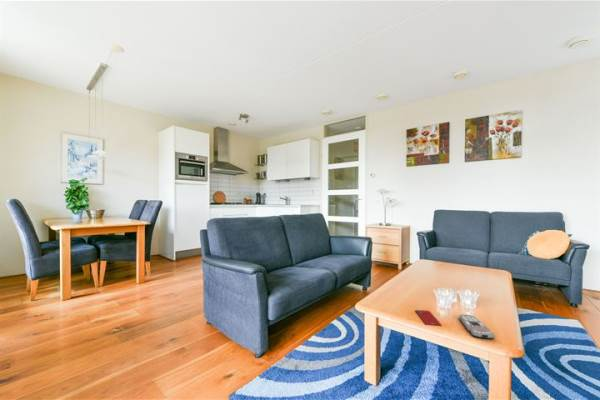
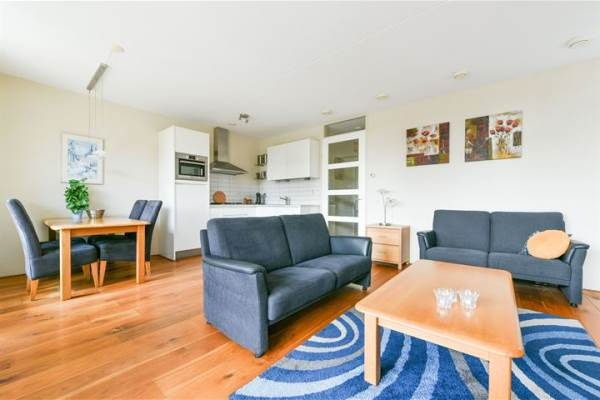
- smartphone [414,309,442,327]
- remote control [458,314,496,340]
